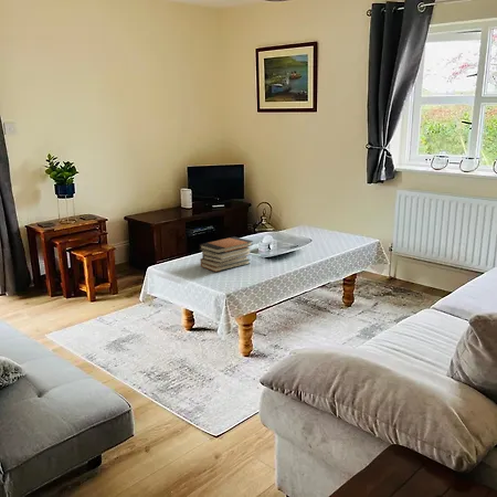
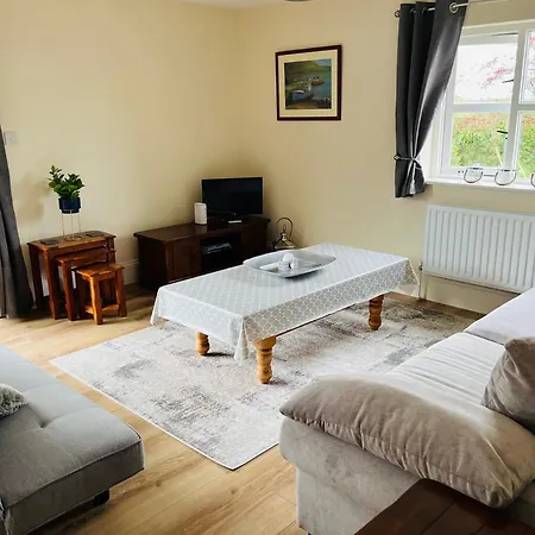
- book stack [199,235,254,273]
